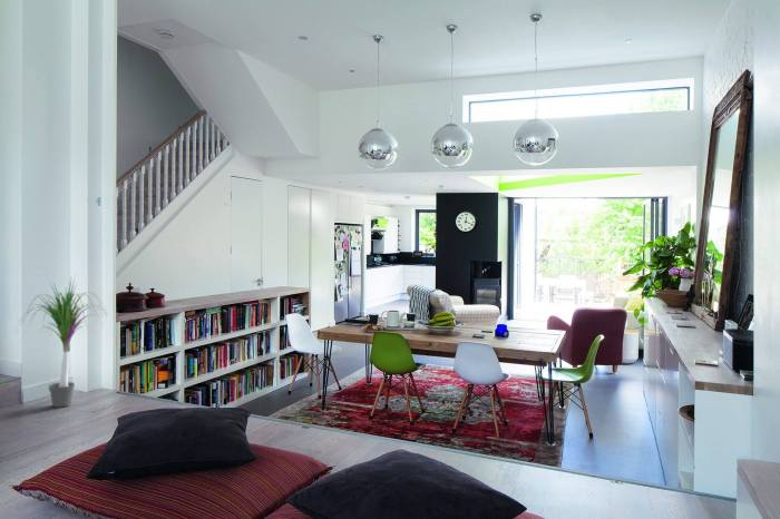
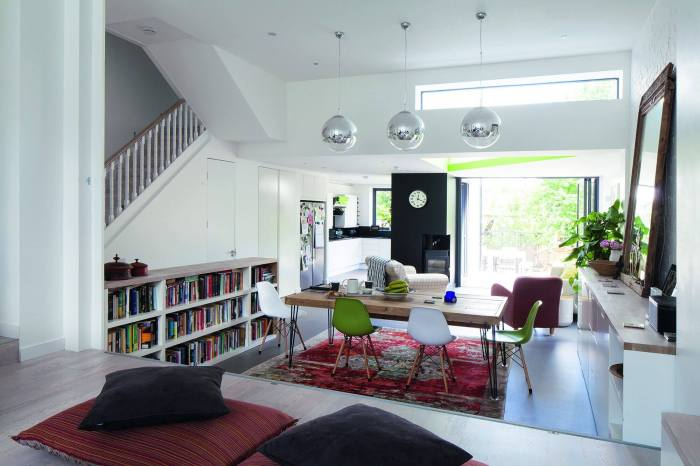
- potted plant [13,274,108,409]
